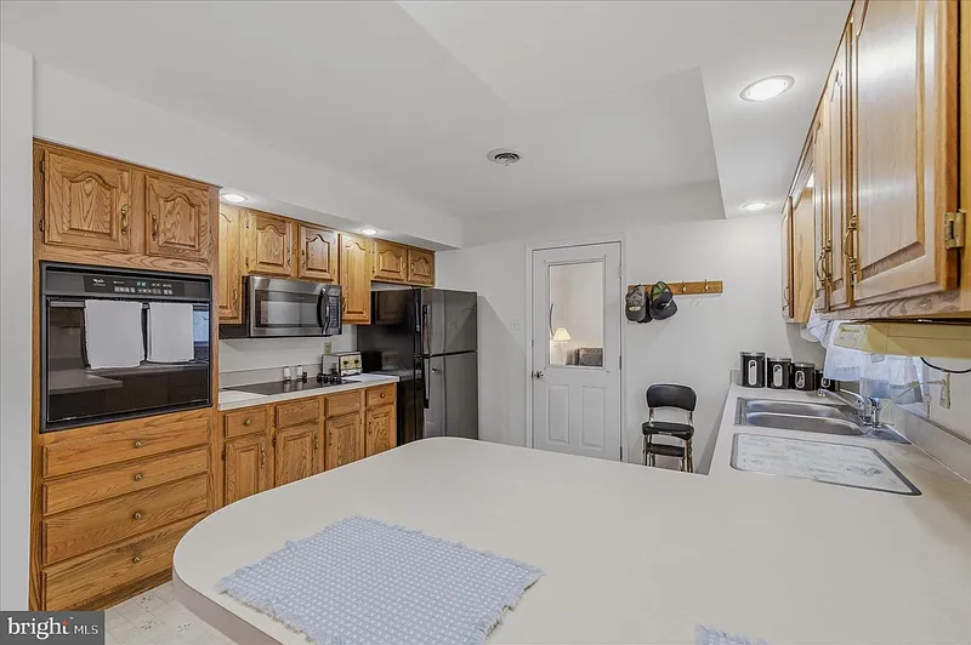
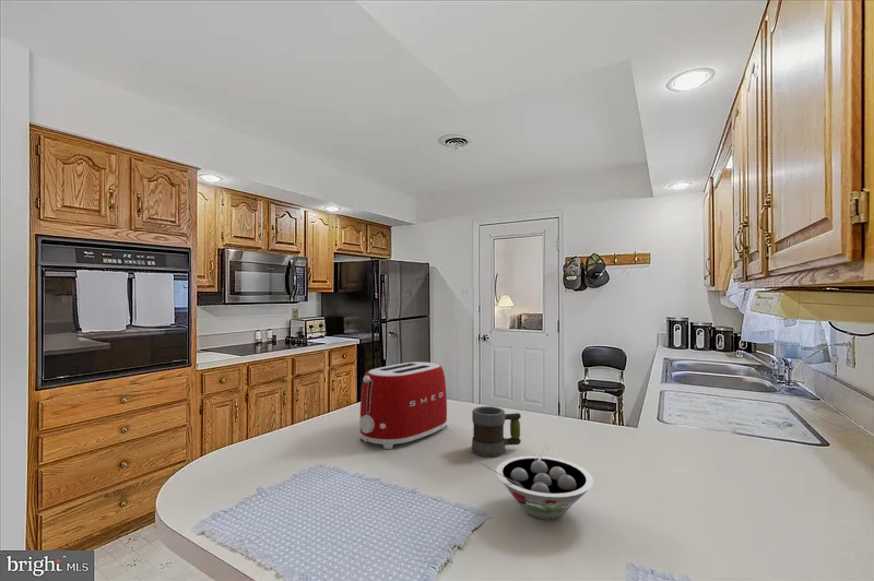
+ mug [471,405,522,458]
+ bowl [472,442,594,521]
+ toaster [358,361,448,450]
